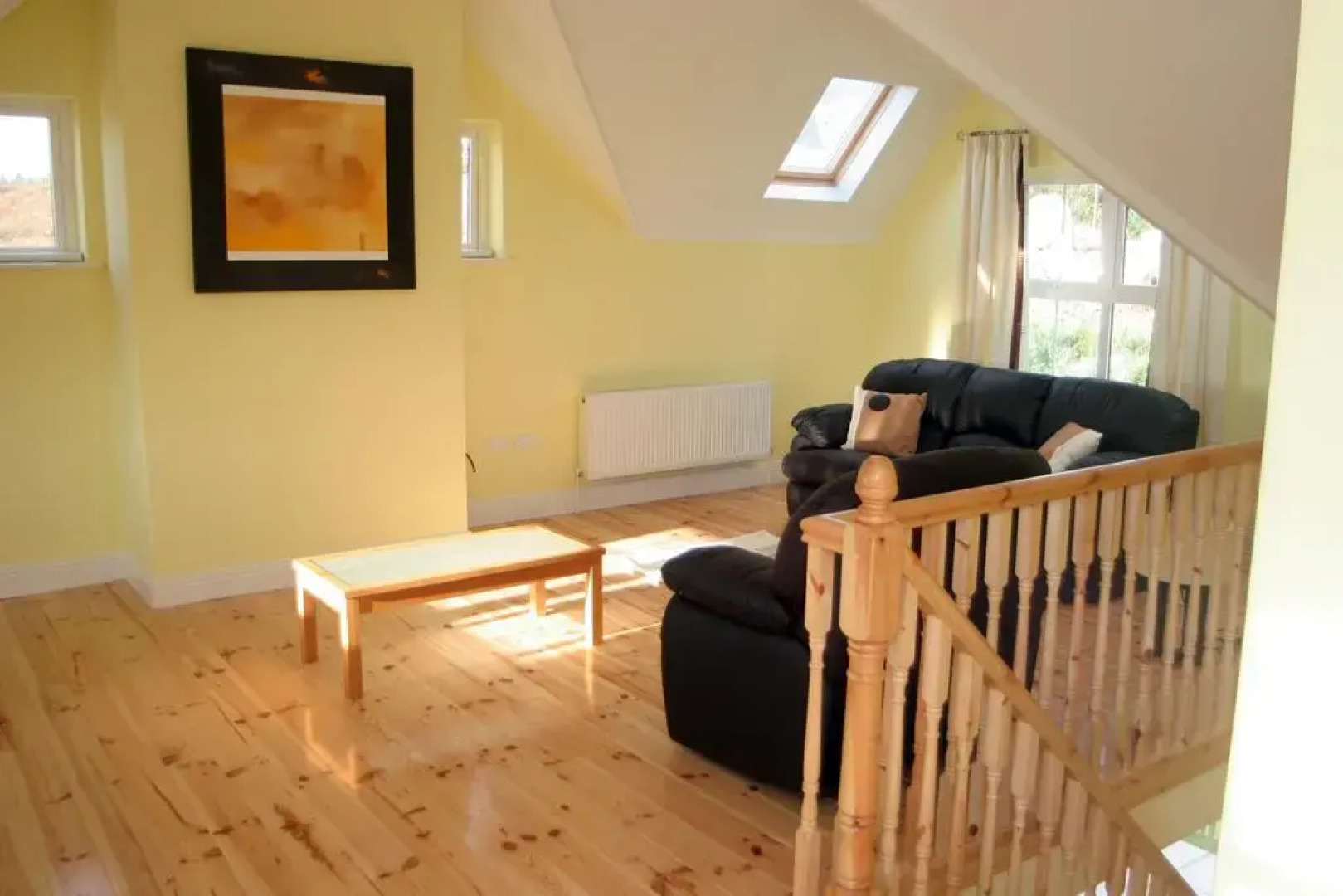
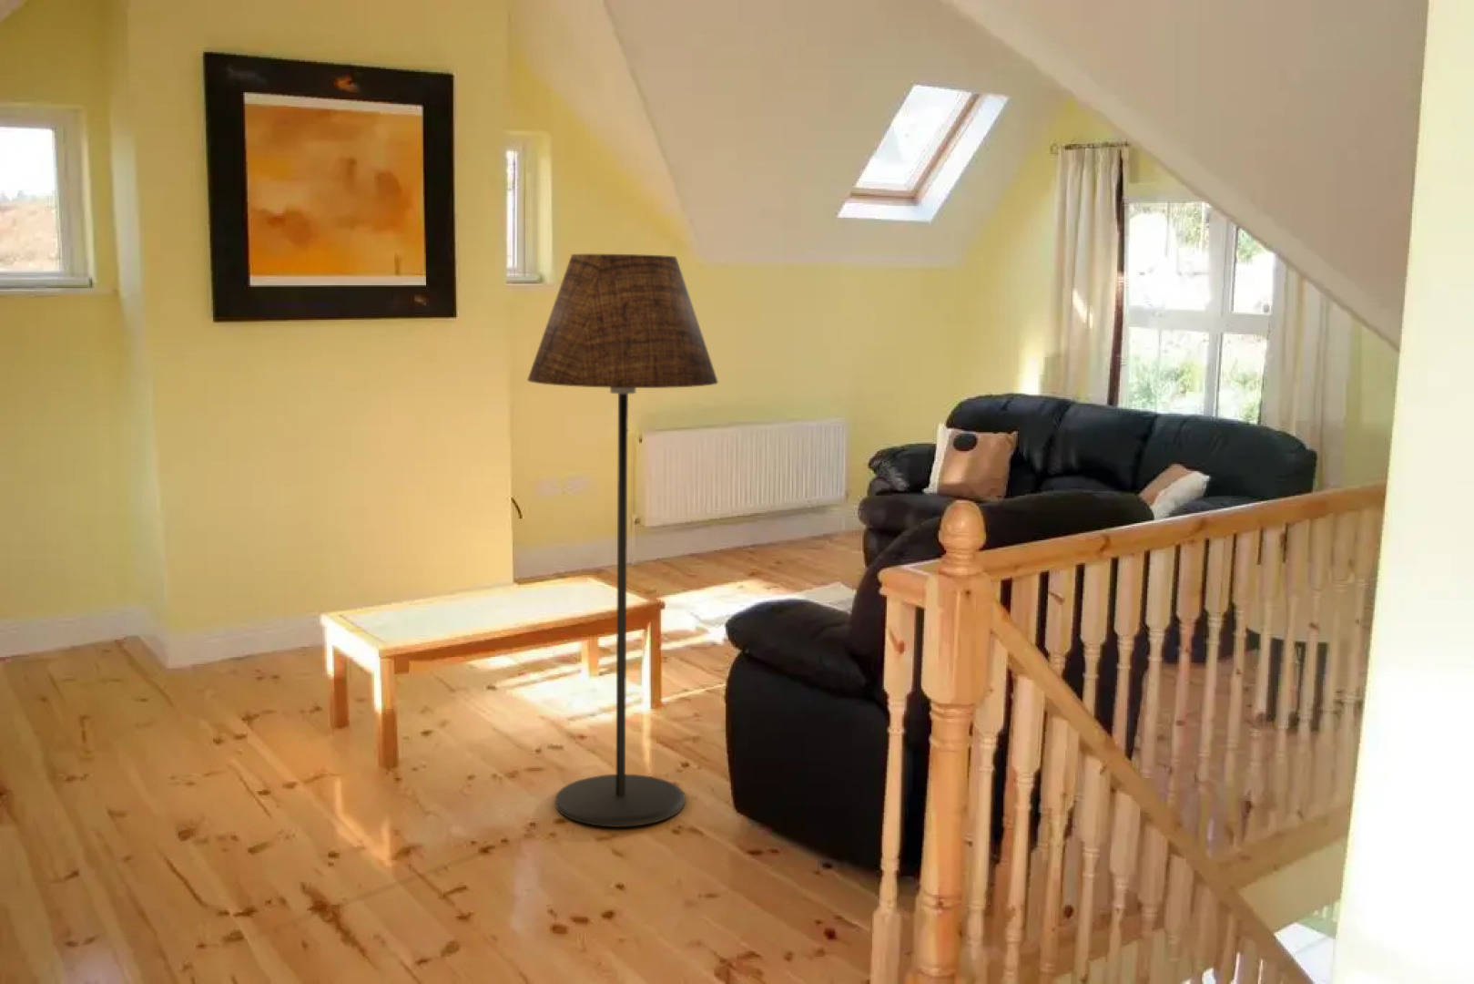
+ floor lamp [526,254,719,828]
